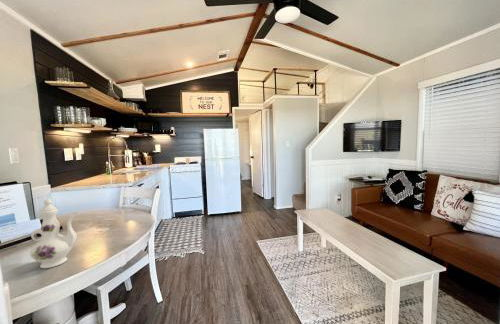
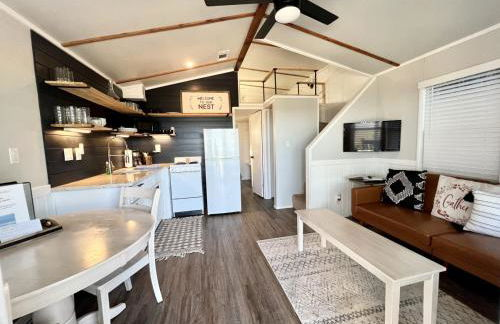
- chinaware [29,198,80,269]
